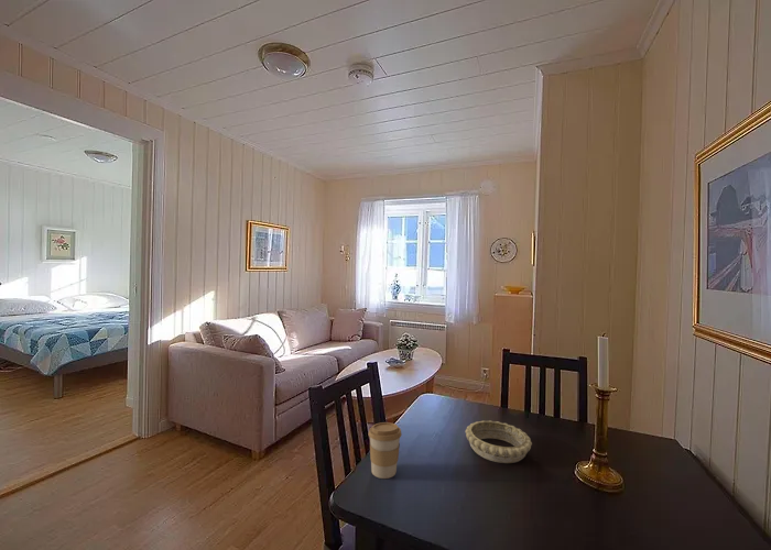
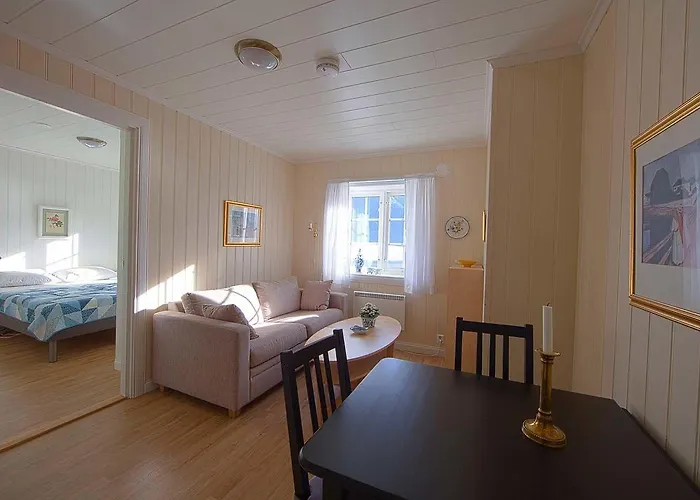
- decorative bowl [465,419,533,464]
- coffee cup [367,421,403,480]
